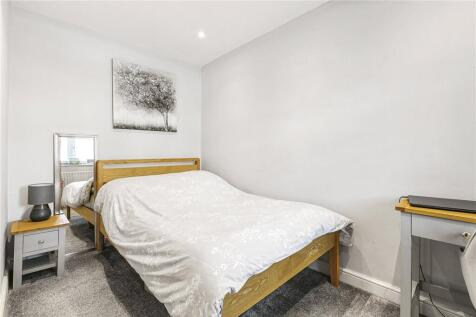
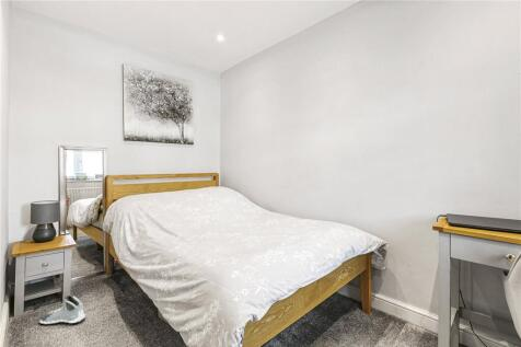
+ sneaker [37,294,86,325]
